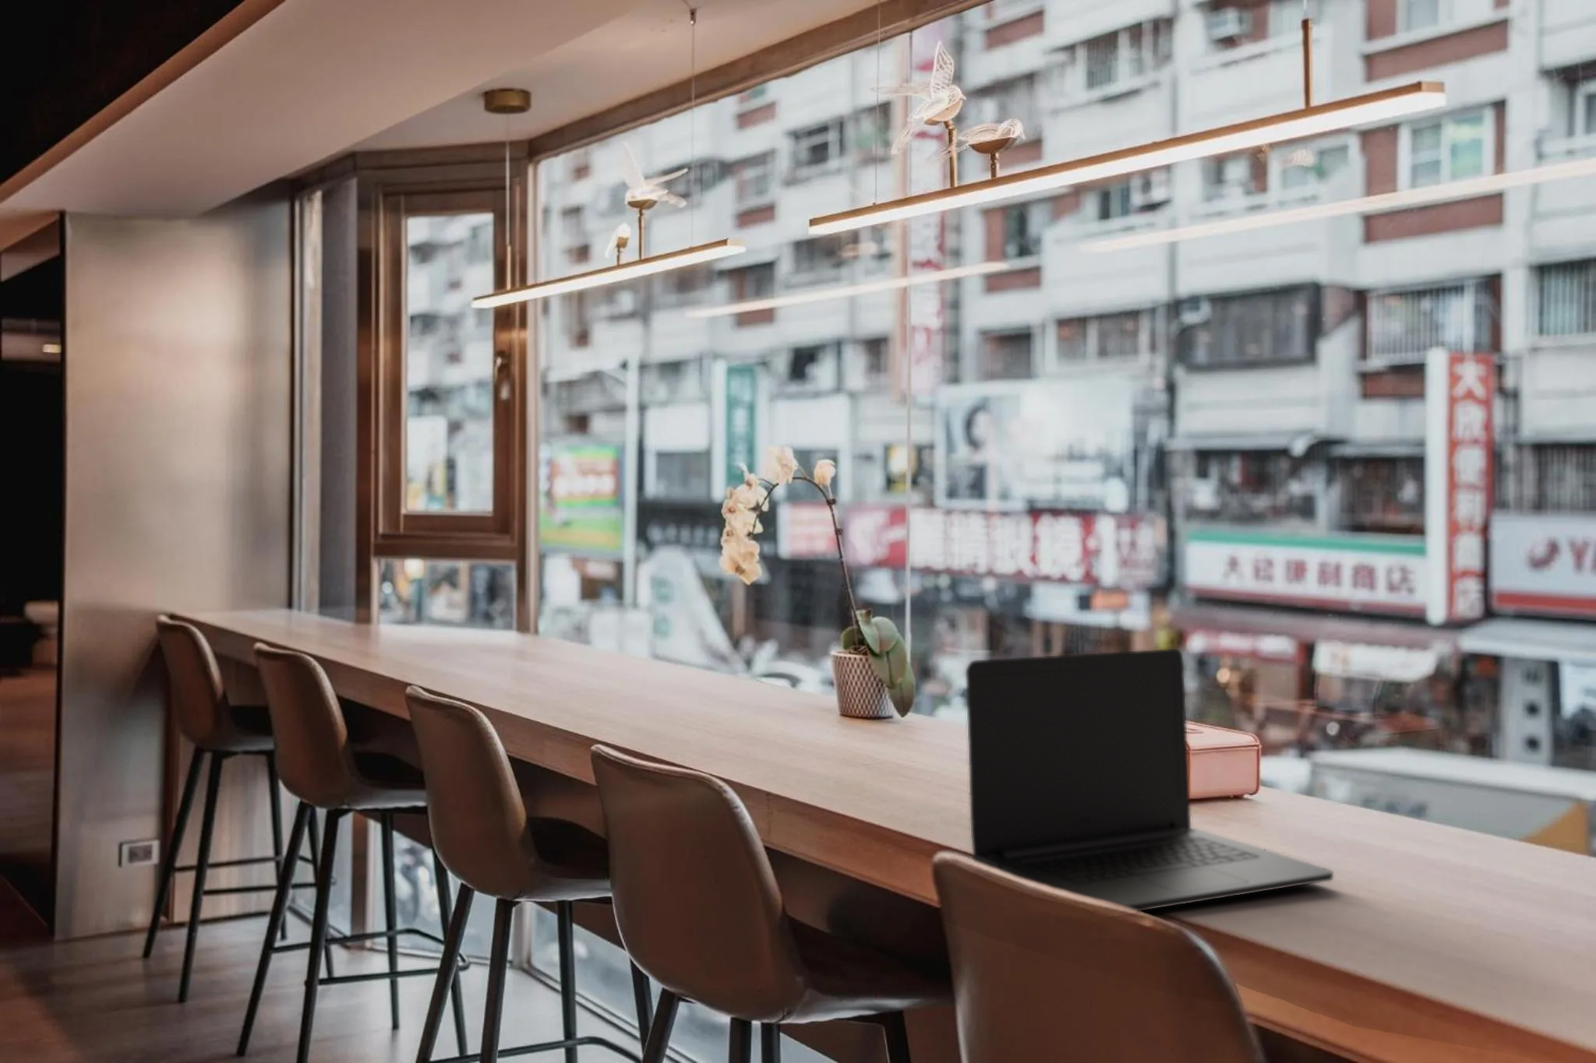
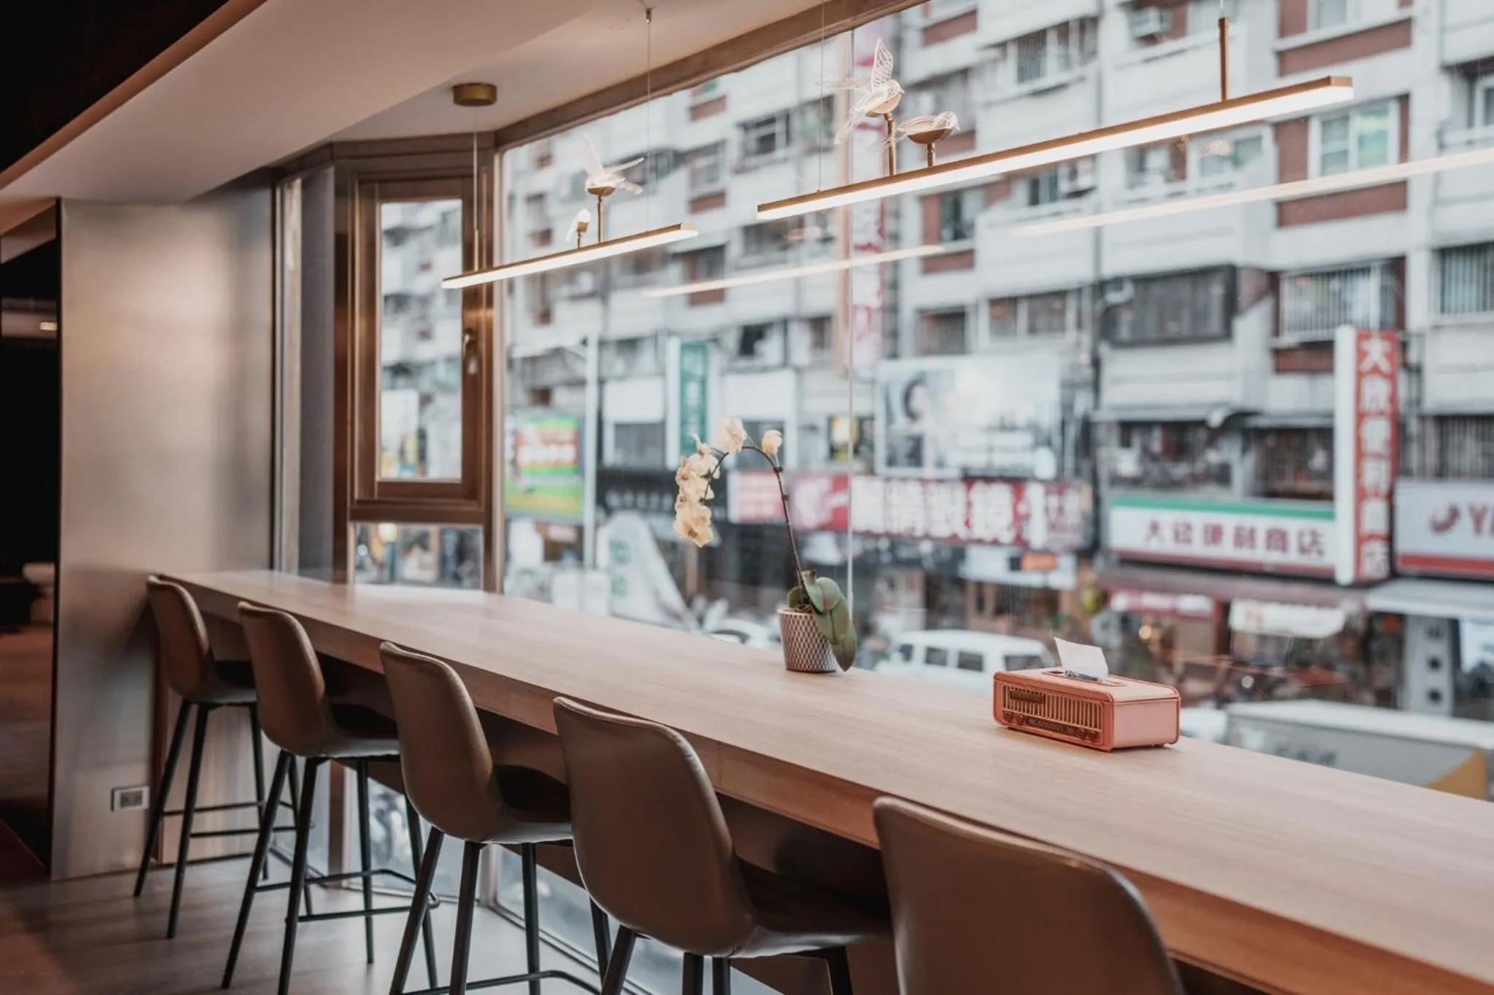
- laptop [965,648,1334,912]
